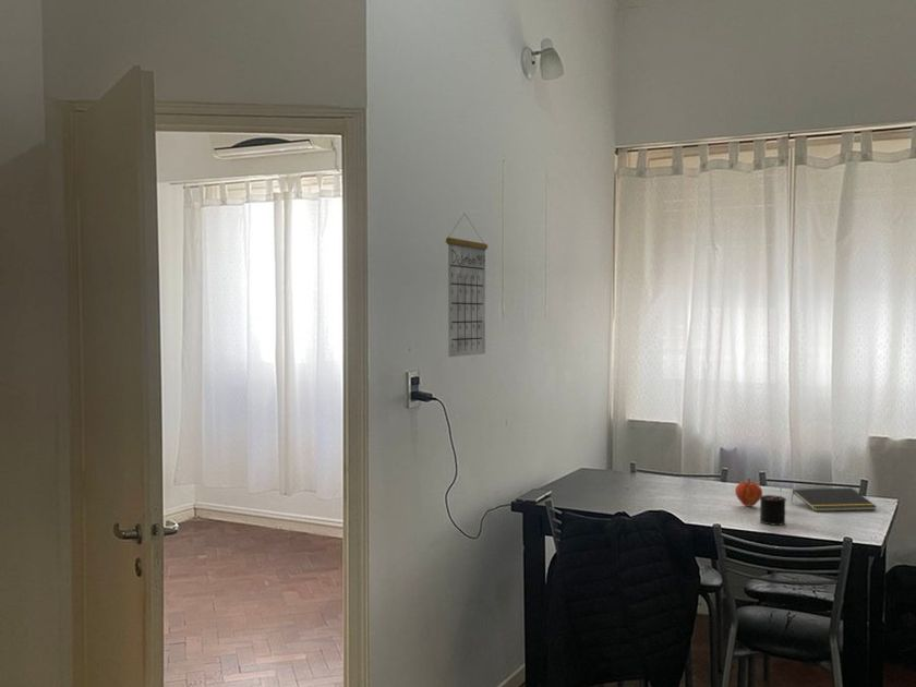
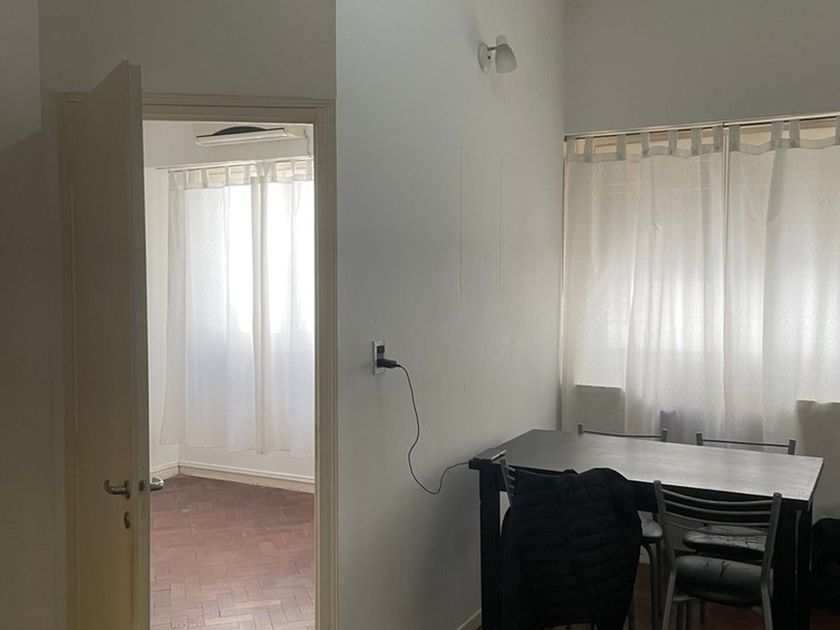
- fruit [734,477,763,508]
- candle [759,487,787,526]
- calendar [445,213,489,358]
- notepad [790,487,878,513]
